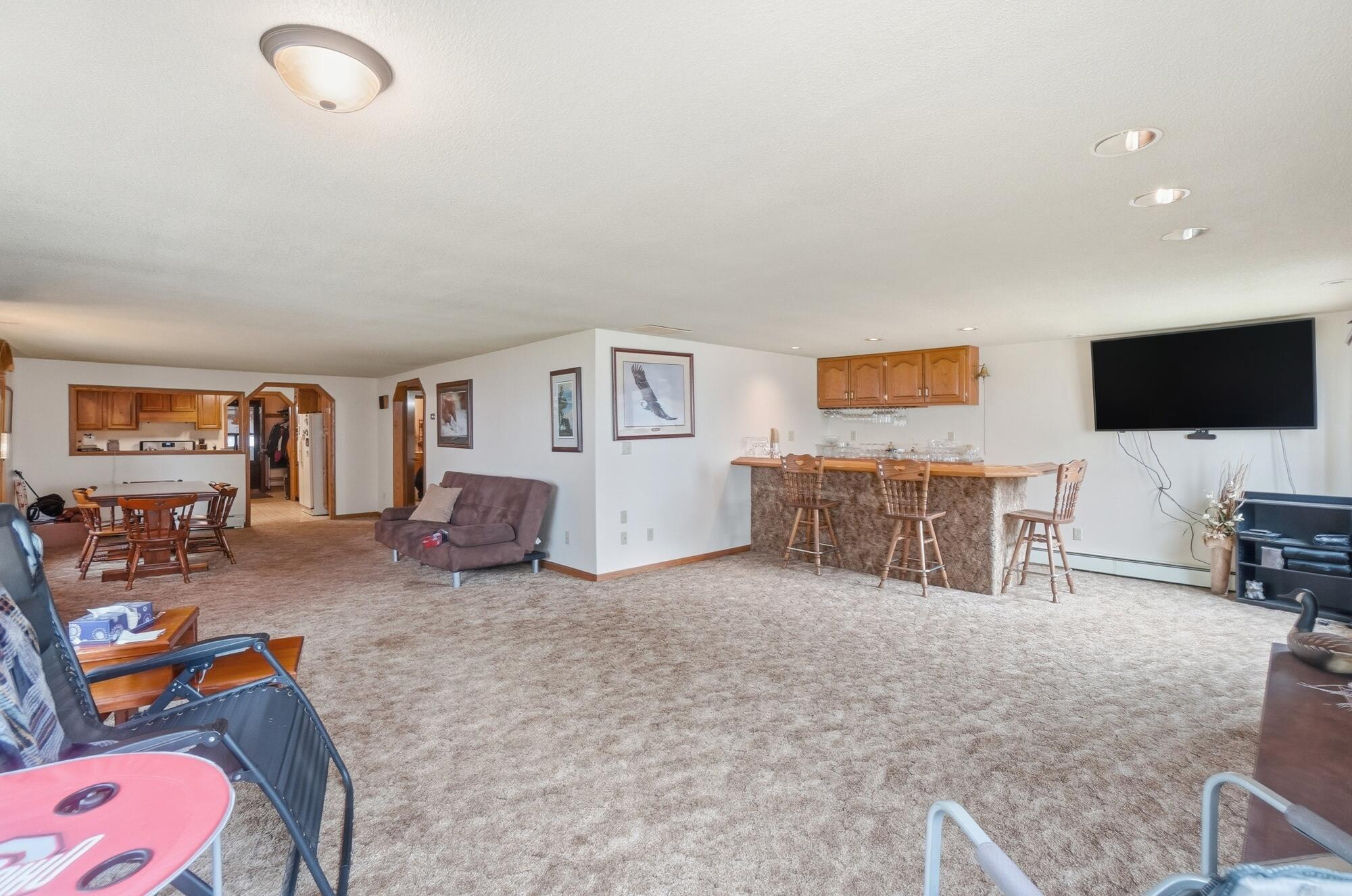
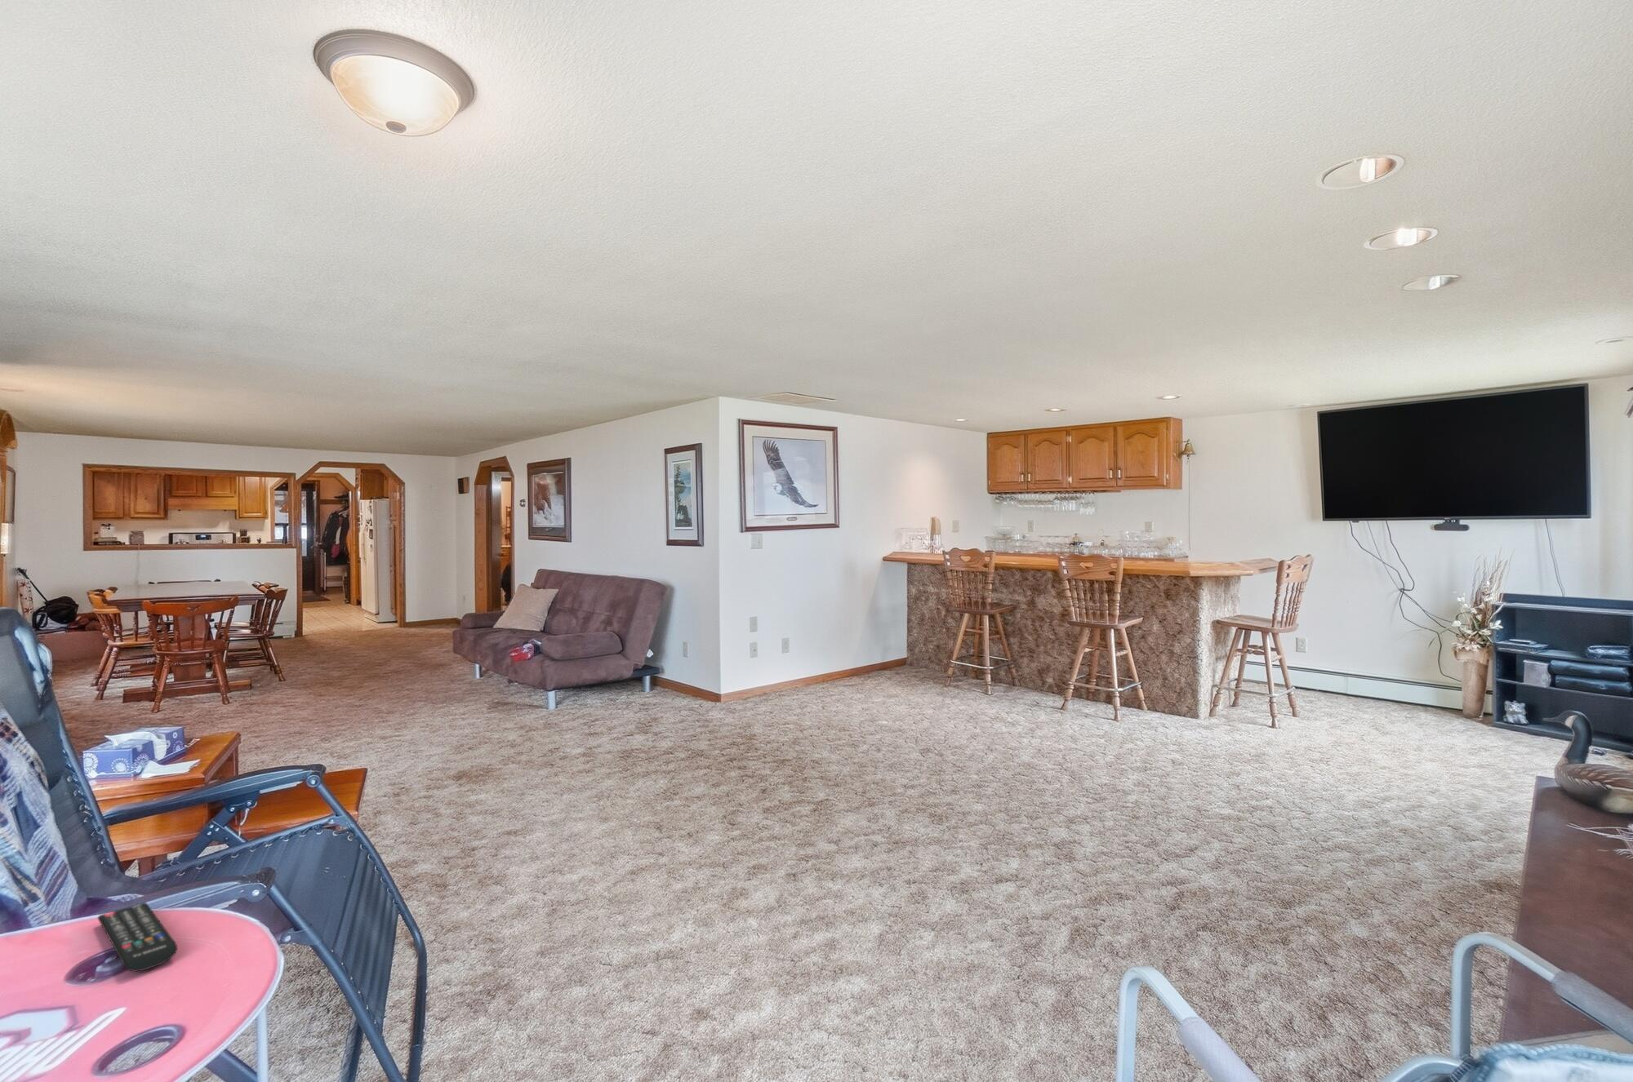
+ remote control [97,902,178,972]
